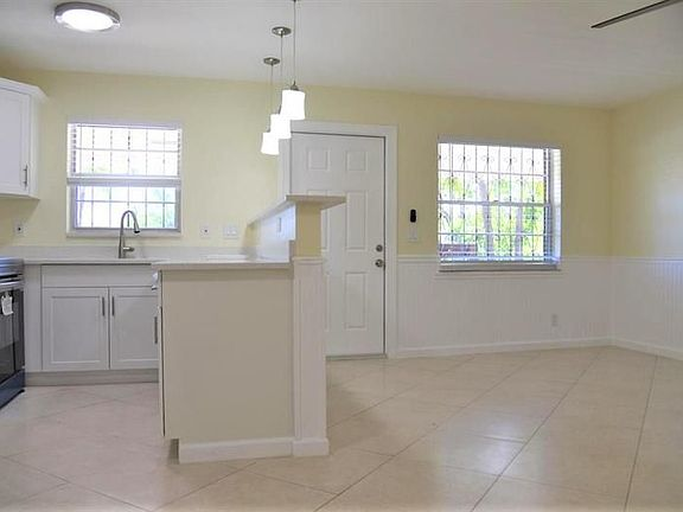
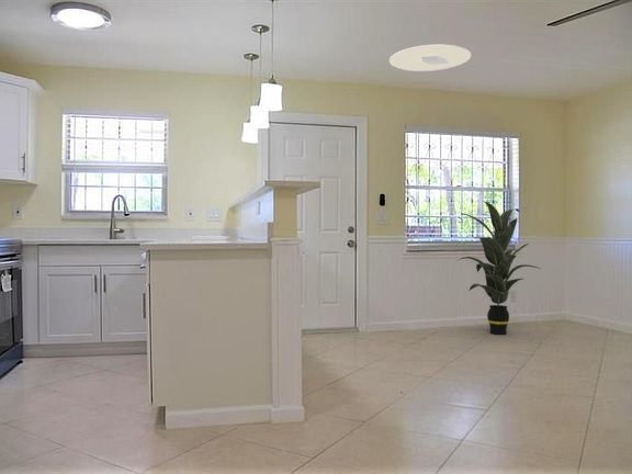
+ indoor plant [458,201,541,336]
+ ceiling light [388,44,472,72]
